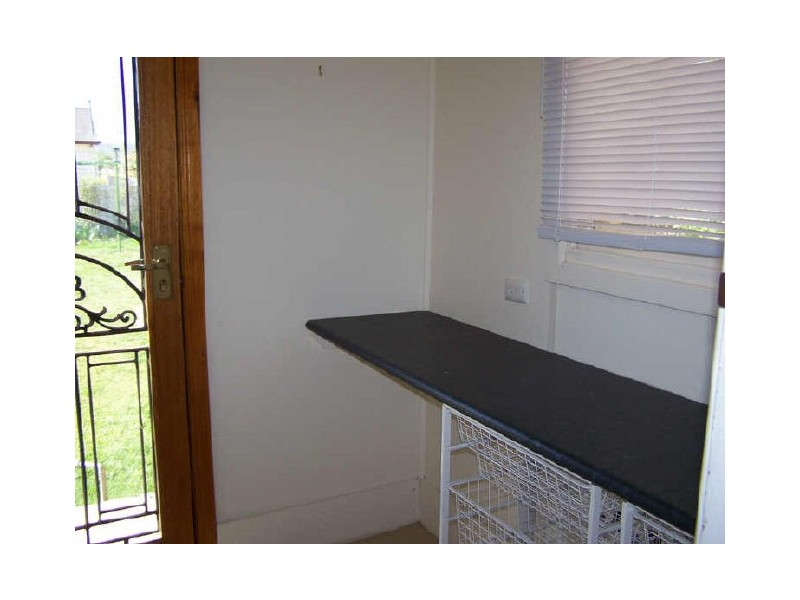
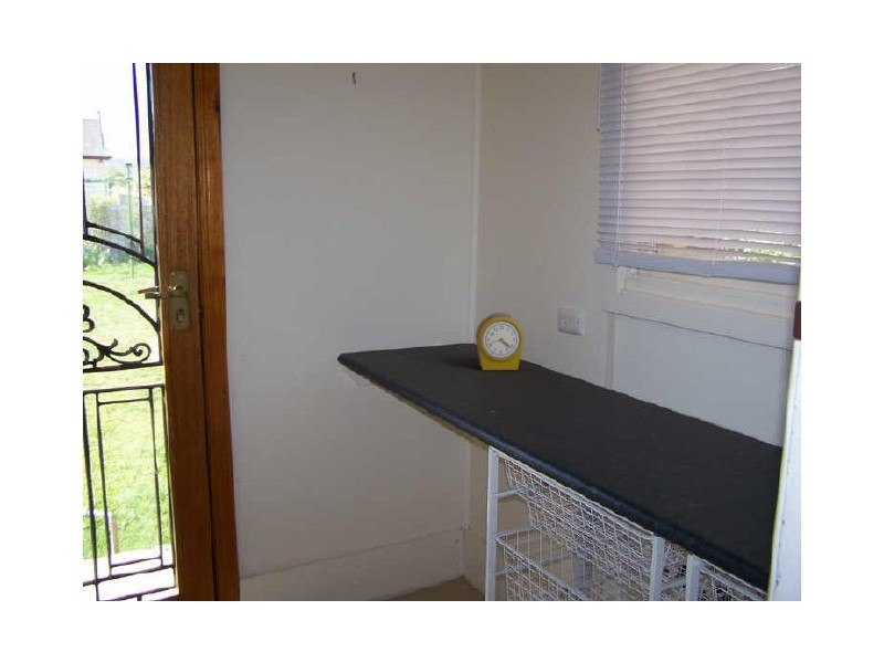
+ alarm clock [474,312,525,371]
